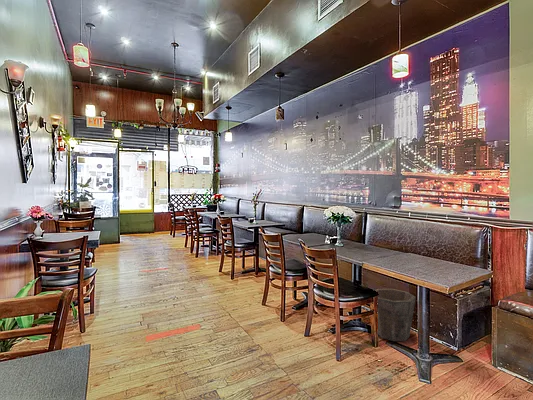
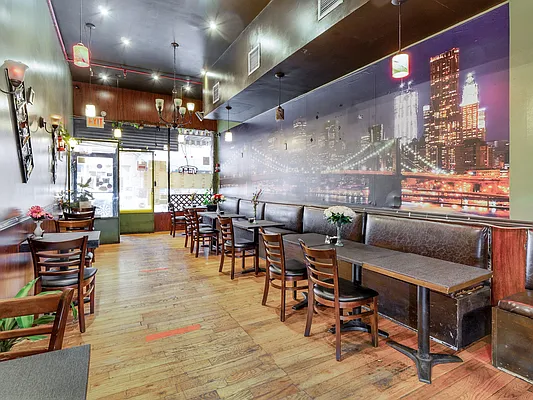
- waste bin [374,288,417,342]
